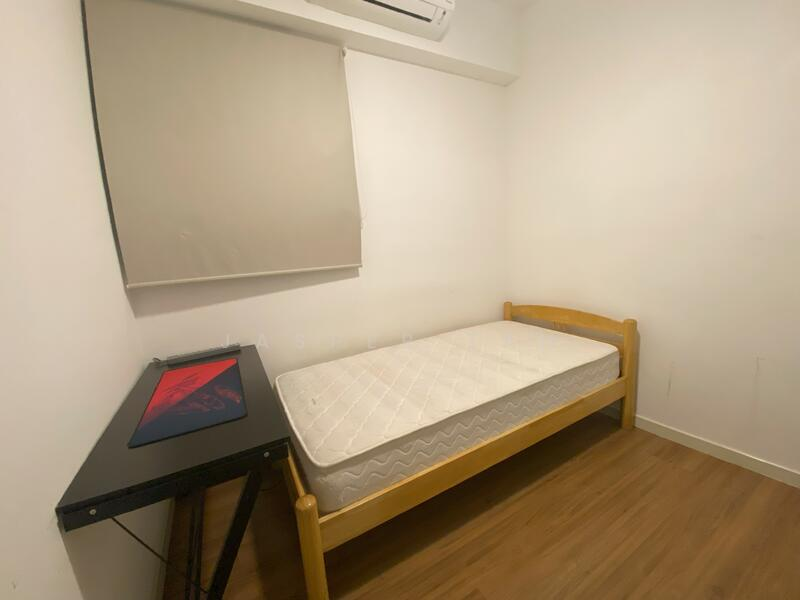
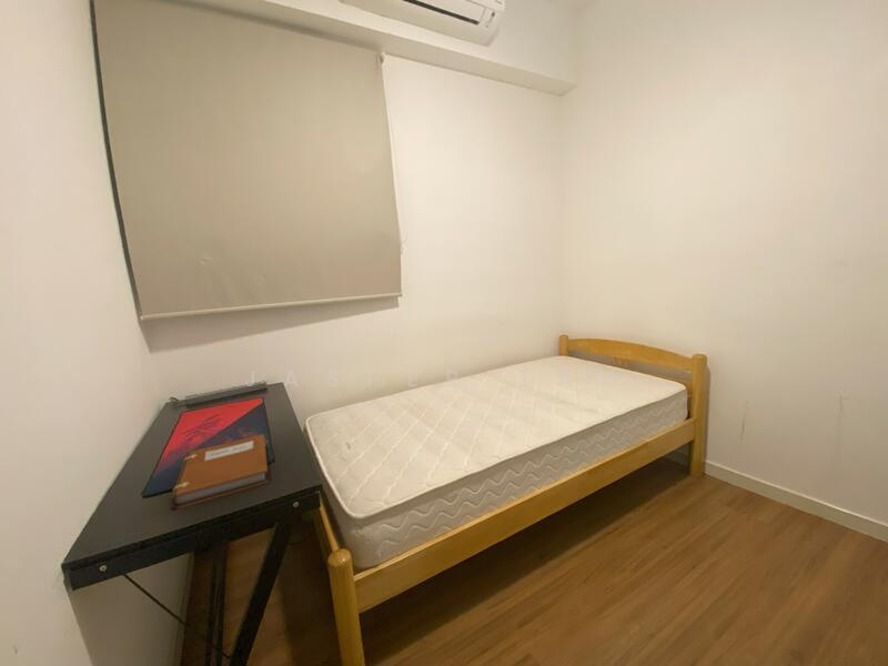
+ notebook [169,433,270,509]
